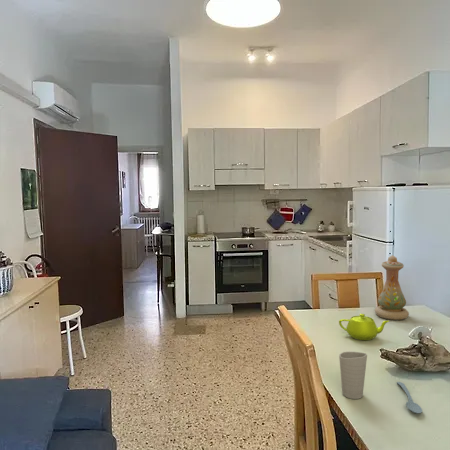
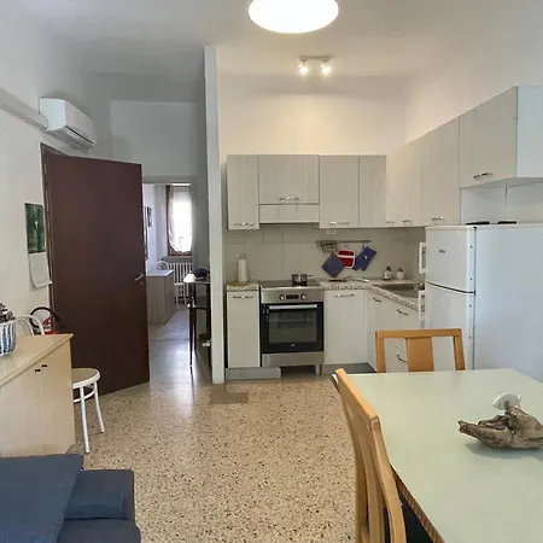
- vase [374,254,410,321]
- spoon [396,381,423,414]
- cup [338,351,368,400]
- teapot [338,313,390,341]
